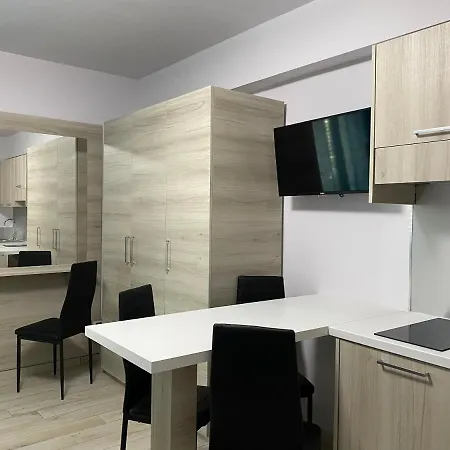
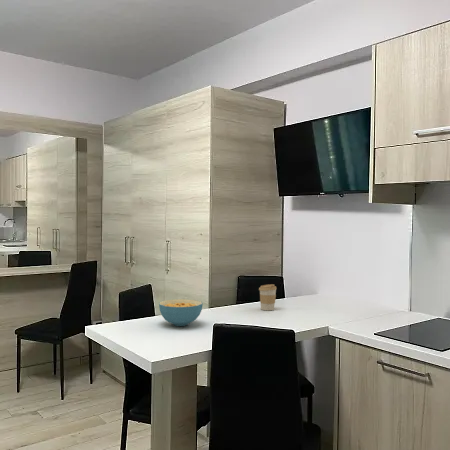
+ cereal bowl [158,298,204,327]
+ coffee cup [258,283,277,311]
